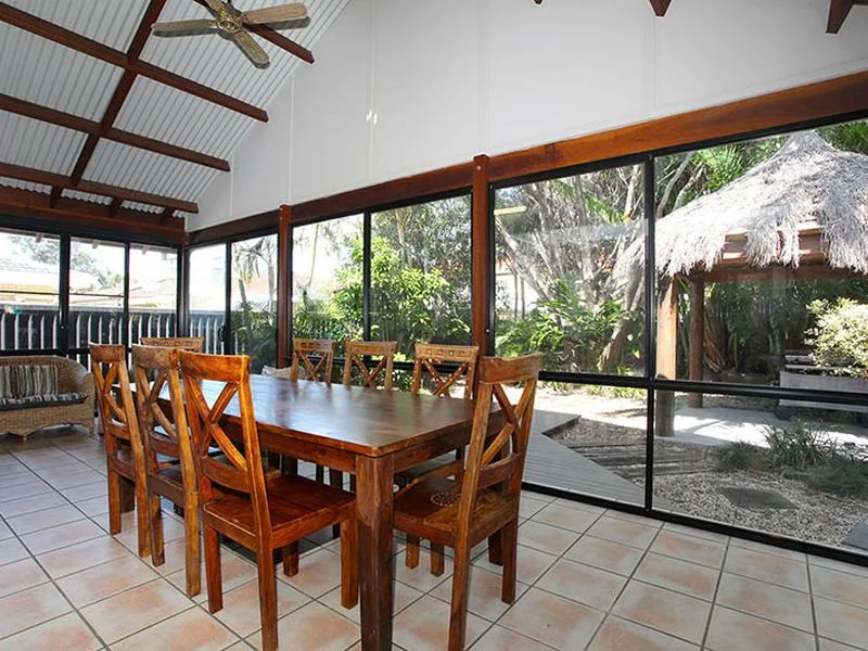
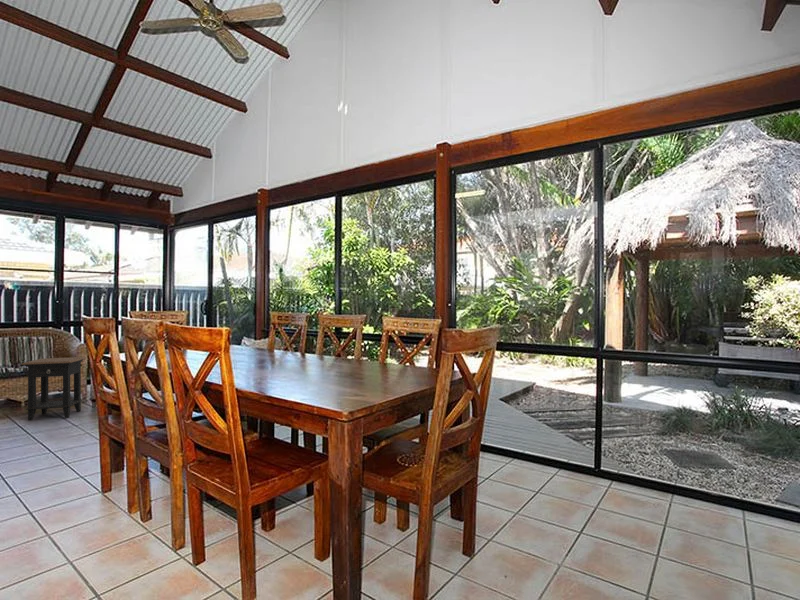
+ side table [21,356,87,421]
